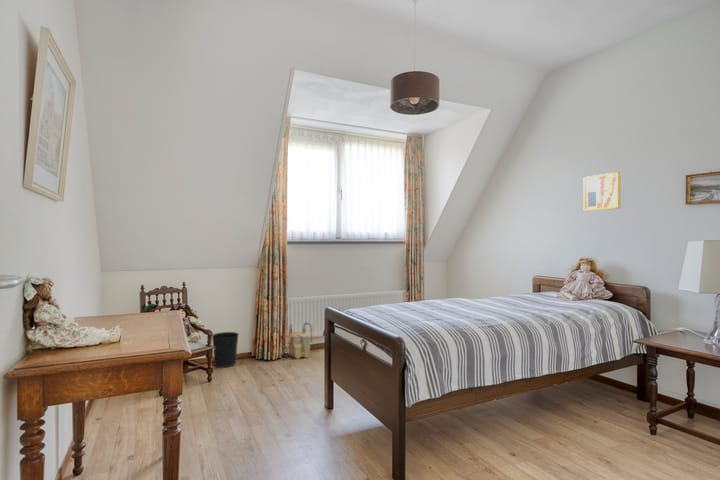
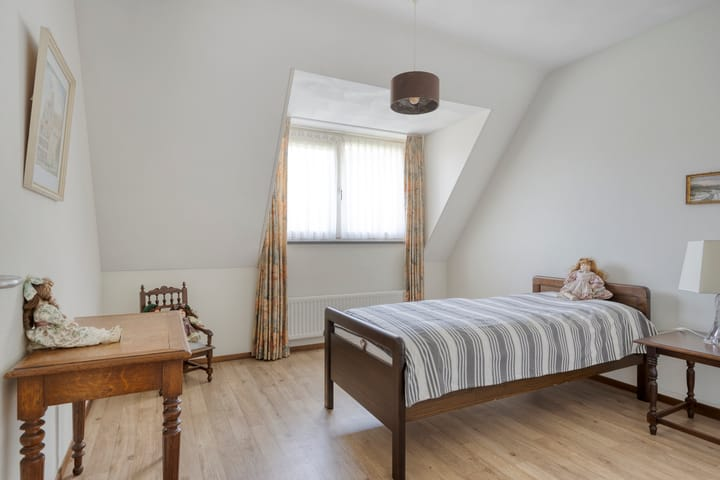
- wall art [583,171,622,212]
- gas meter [283,321,313,360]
- wastebasket [211,331,240,369]
